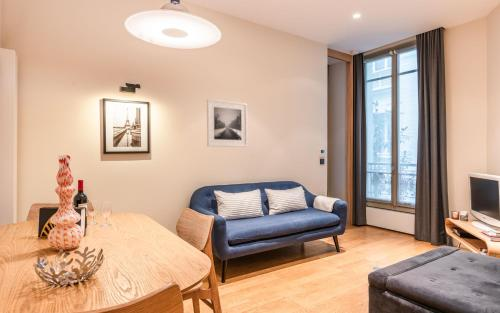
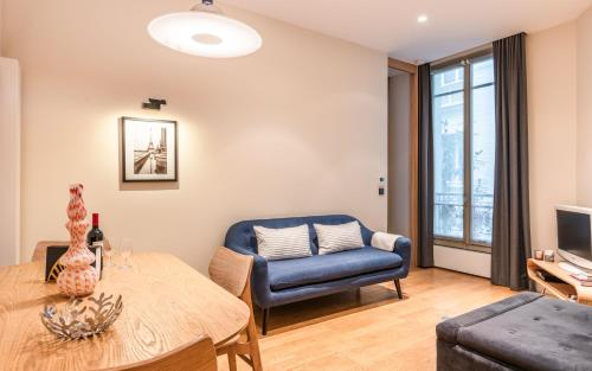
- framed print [206,98,248,148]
